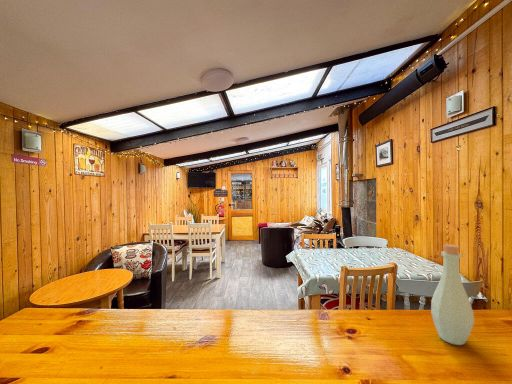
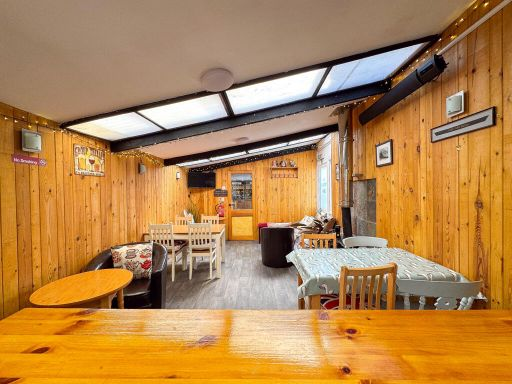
- bottle [430,243,475,346]
